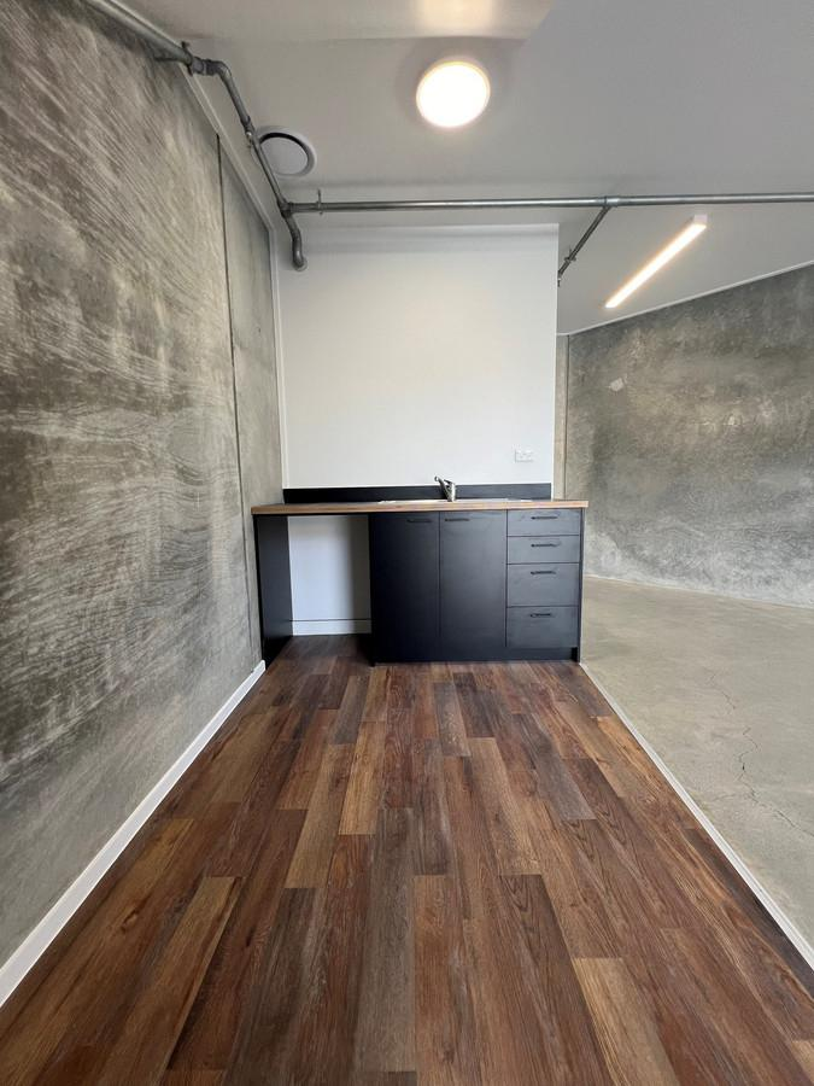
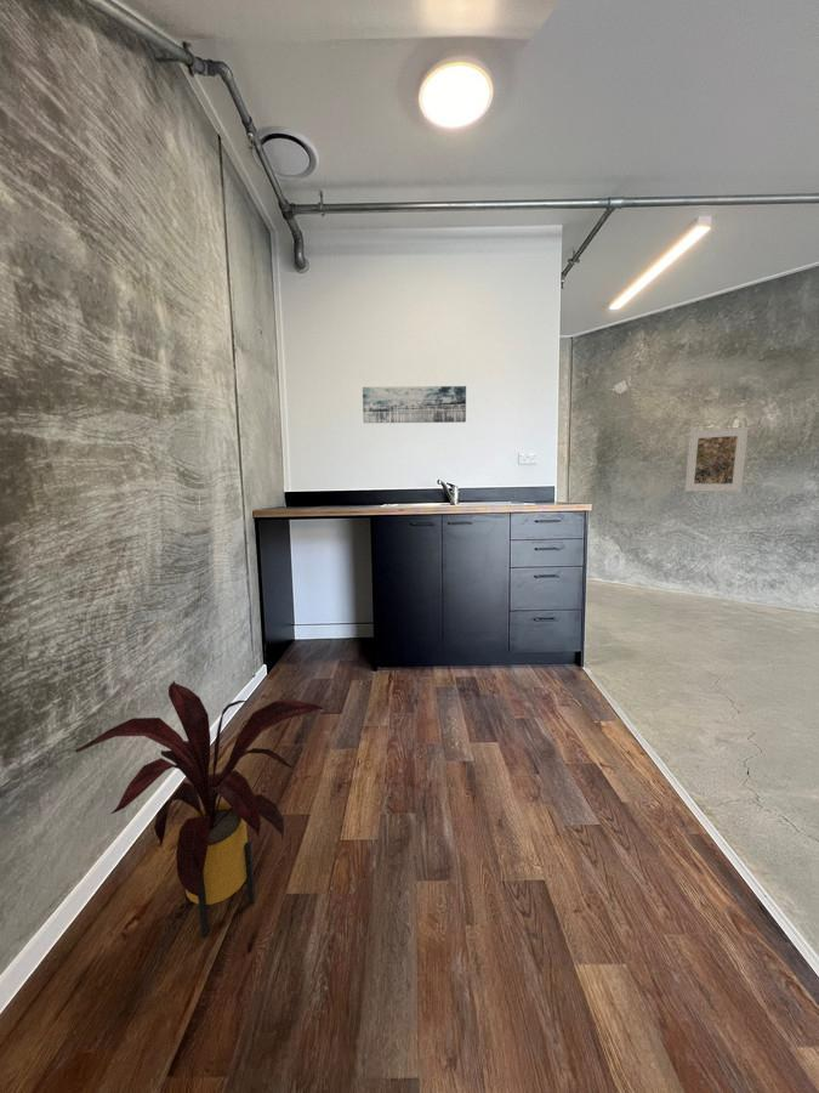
+ wall art [362,385,467,424]
+ house plant [74,680,325,939]
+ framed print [684,426,750,493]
